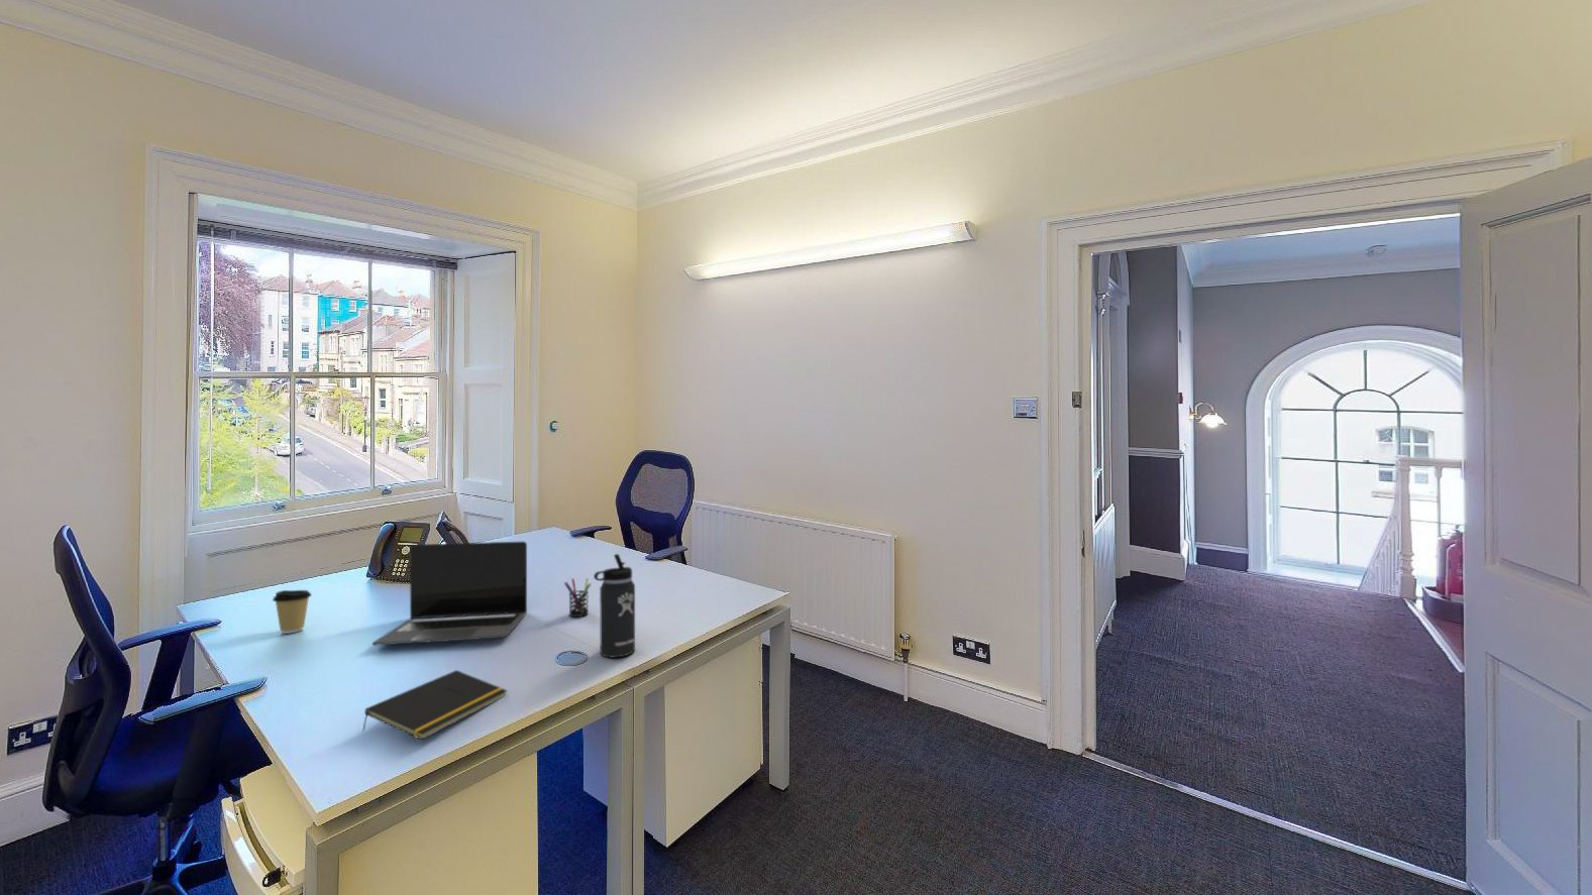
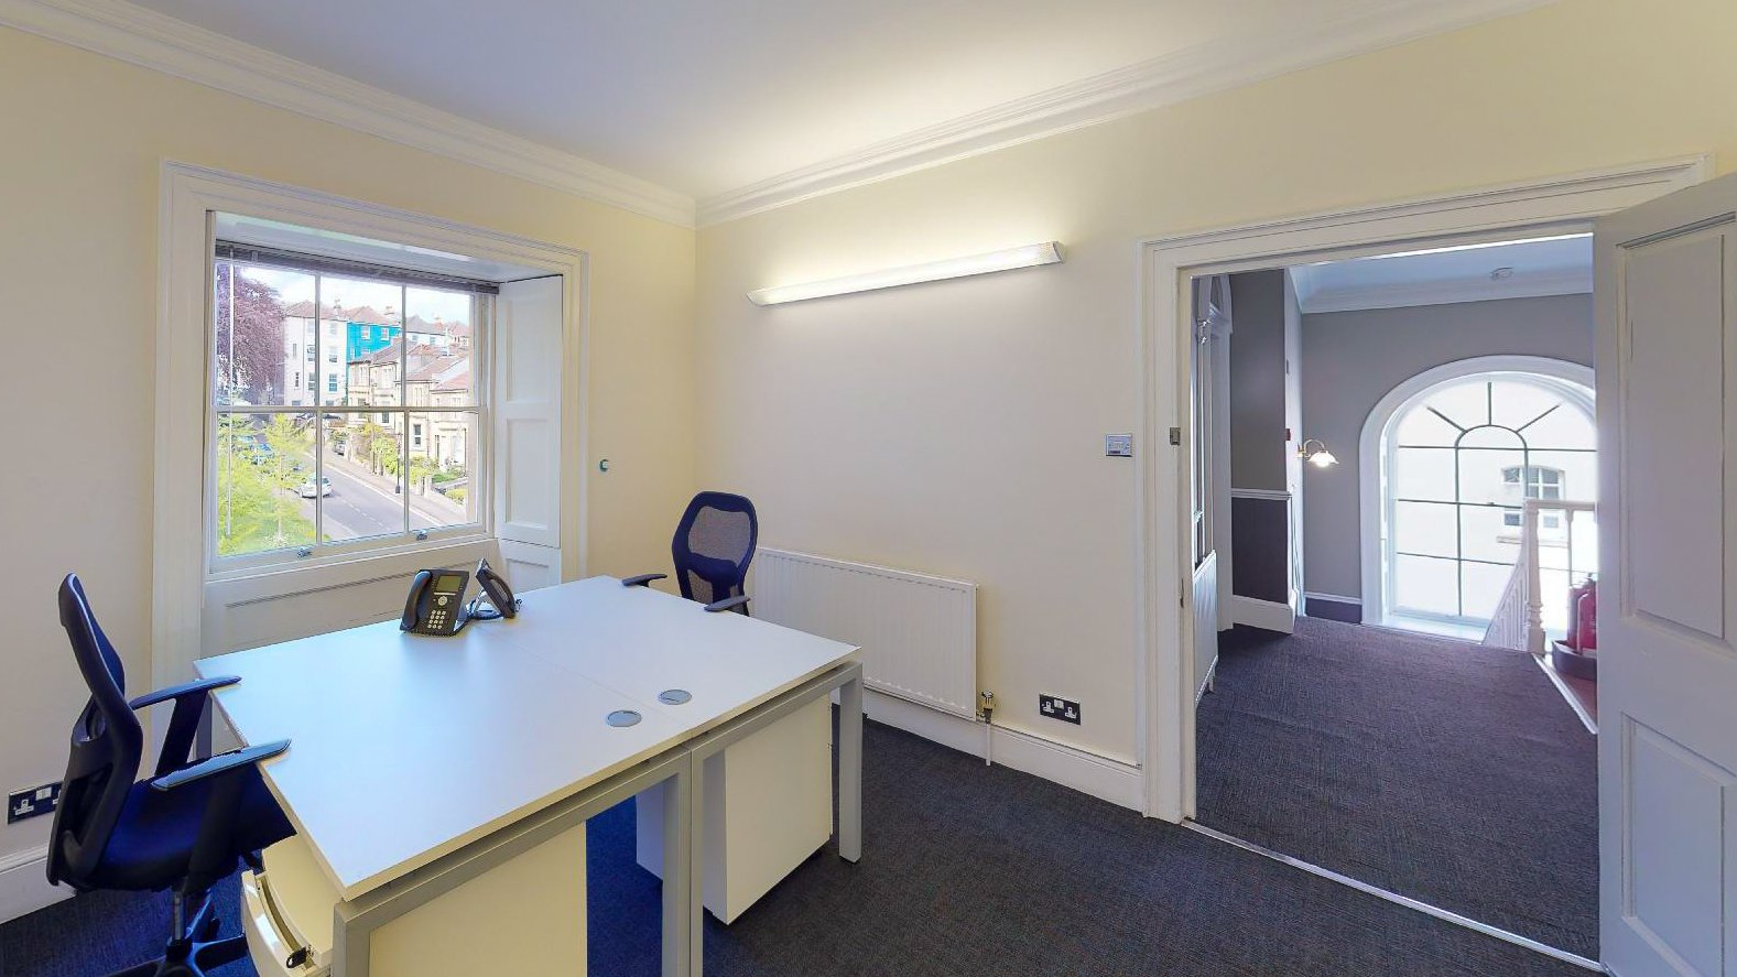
- thermos bottle [593,553,636,659]
- coffee cup [271,589,313,635]
- laptop [372,541,528,647]
- pen holder [563,577,592,617]
- notepad [362,669,508,741]
